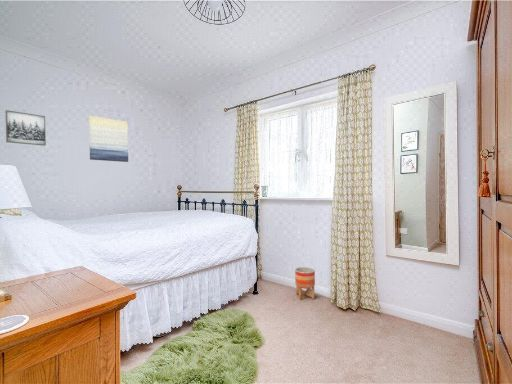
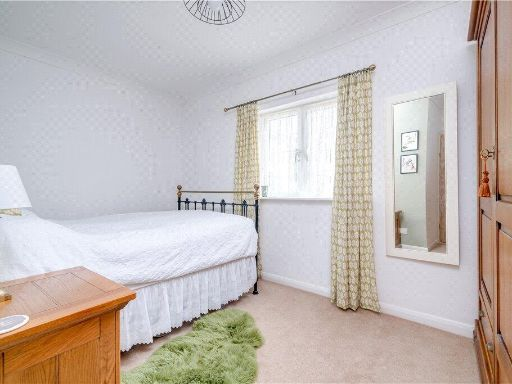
- wall art [4,109,47,147]
- planter [294,266,316,301]
- wall art [88,115,129,163]
